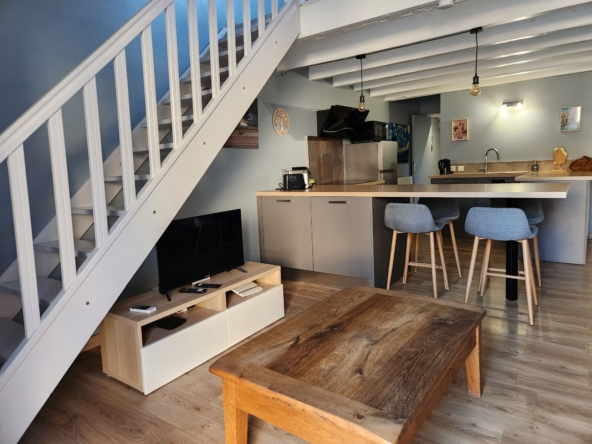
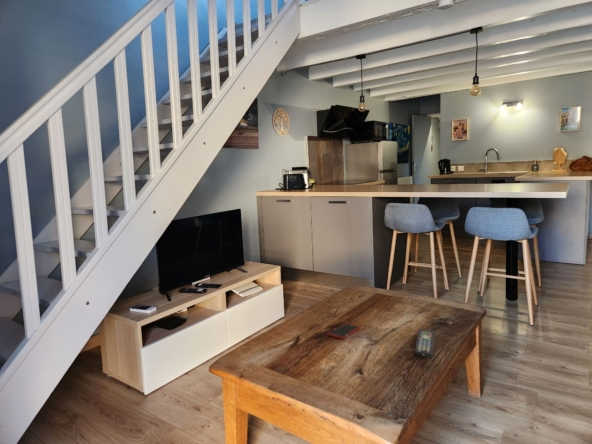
+ cell phone [327,322,361,340]
+ remote control [414,328,436,358]
